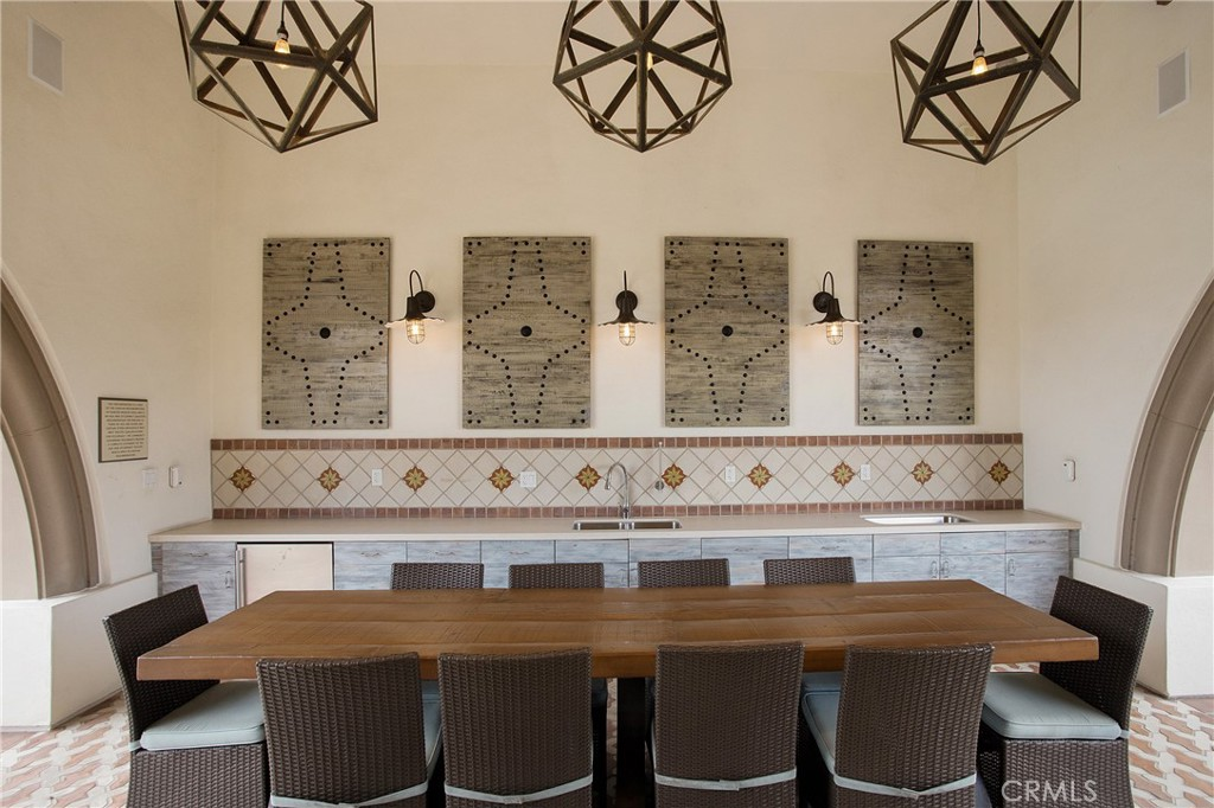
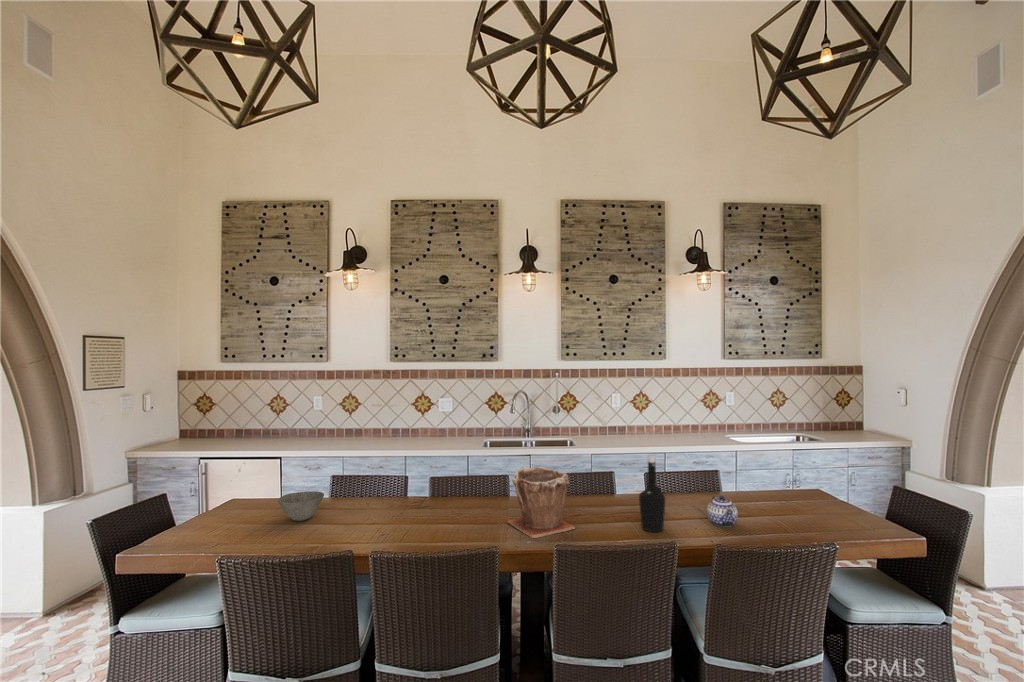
+ bowl [277,490,325,522]
+ bottle [638,453,666,533]
+ plant pot [506,466,576,539]
+ teapot [706,495,739,528]
